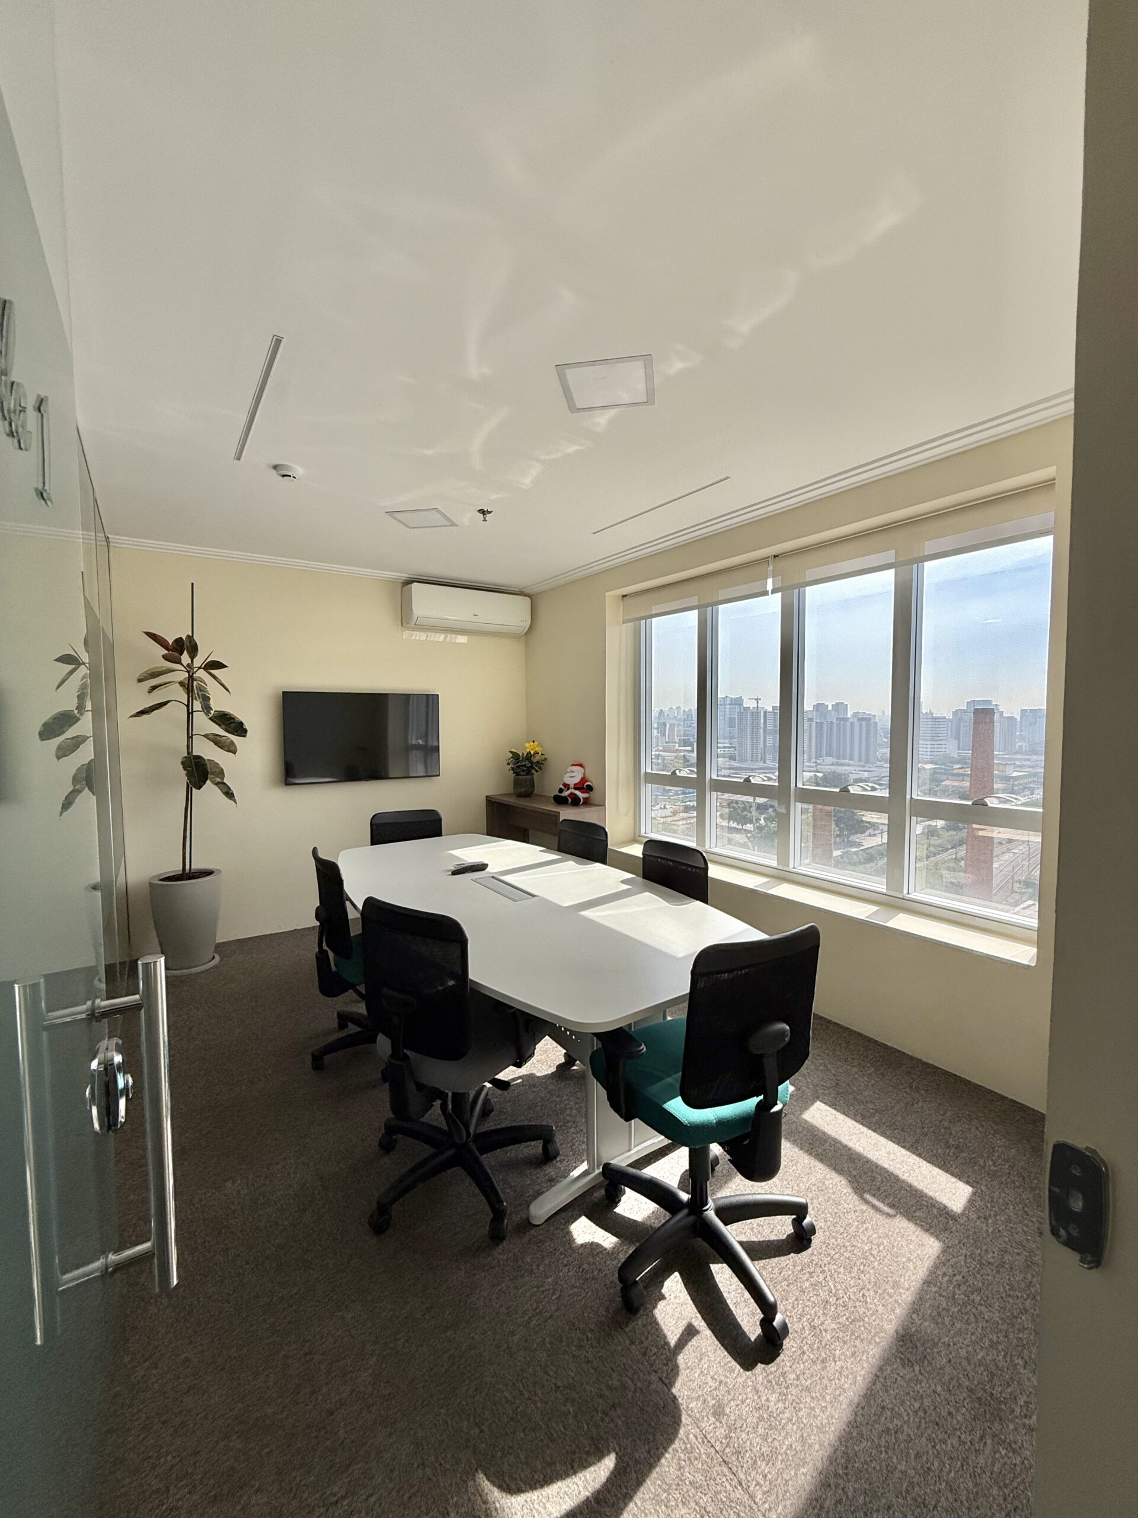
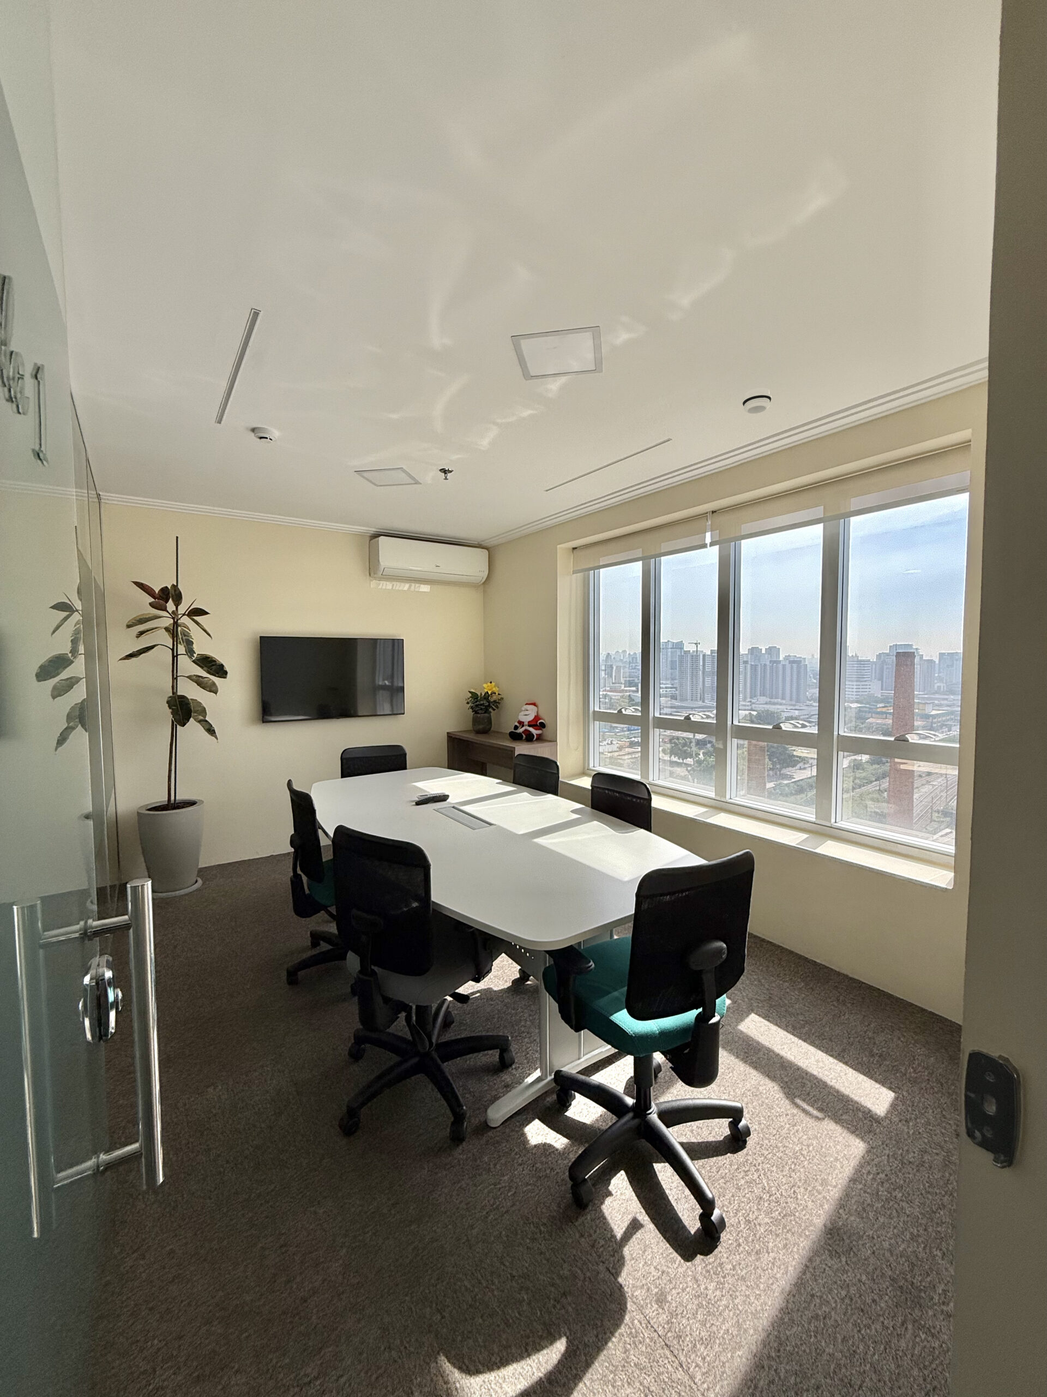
+ smoke detector [741,387,772,415]
